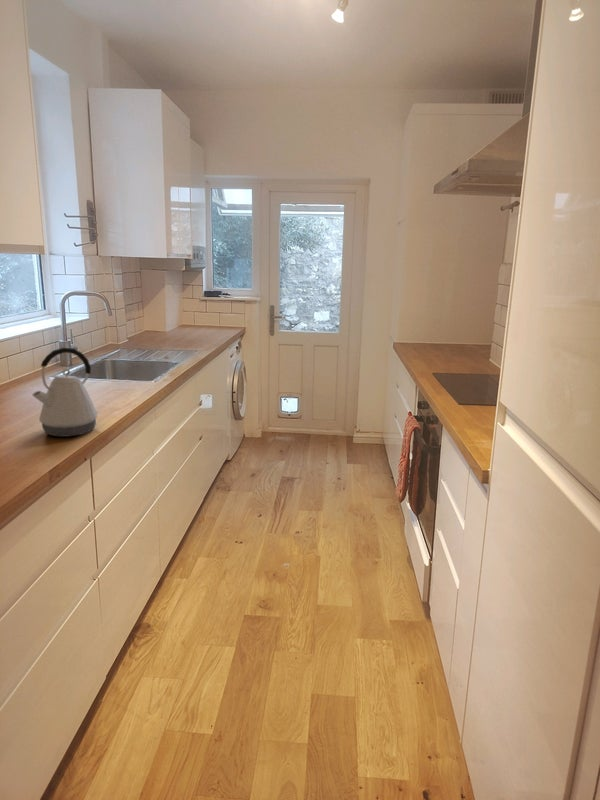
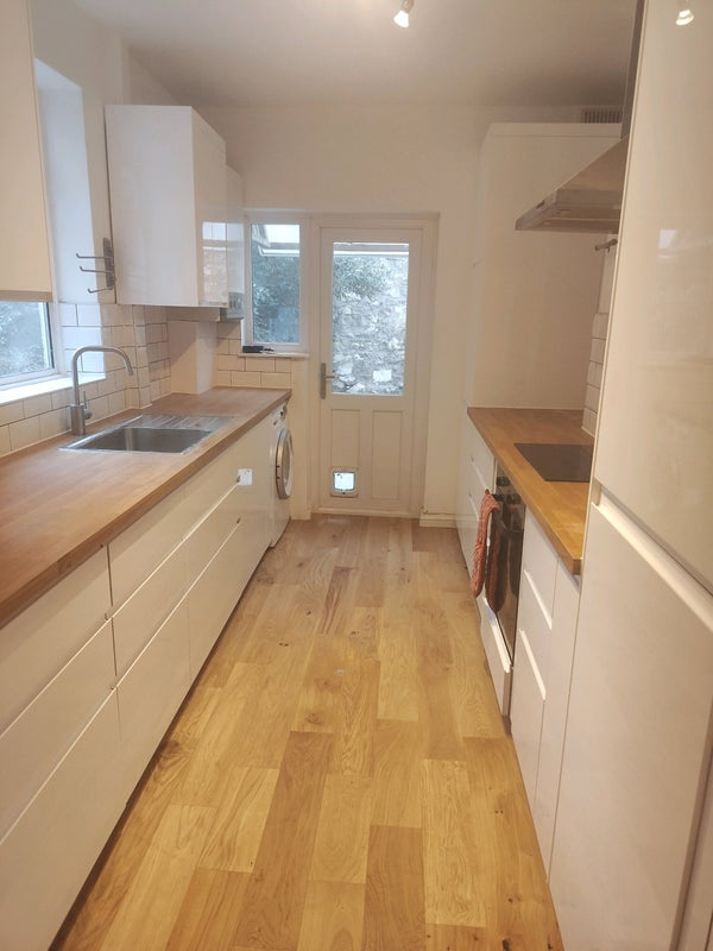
- kettle [31,347,99,438]
